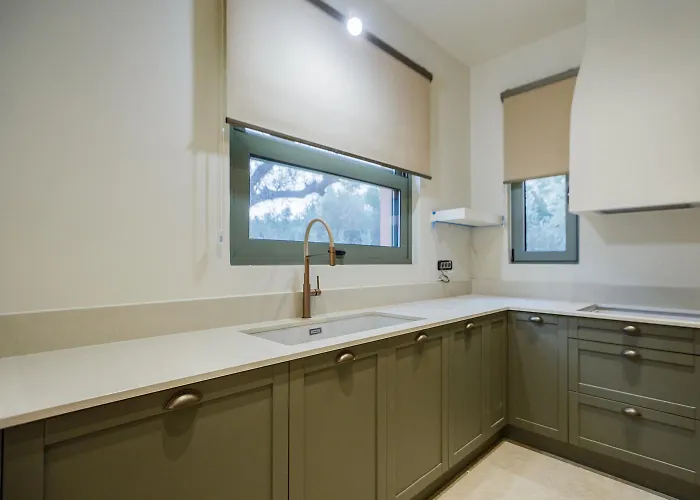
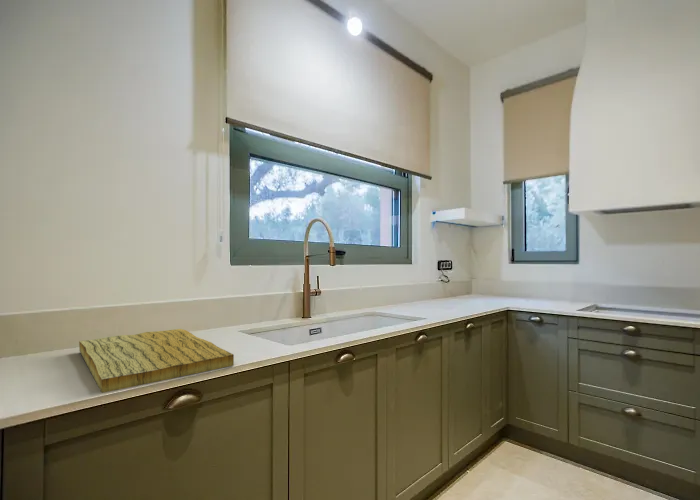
+ cutting board [78,328,235,394]
